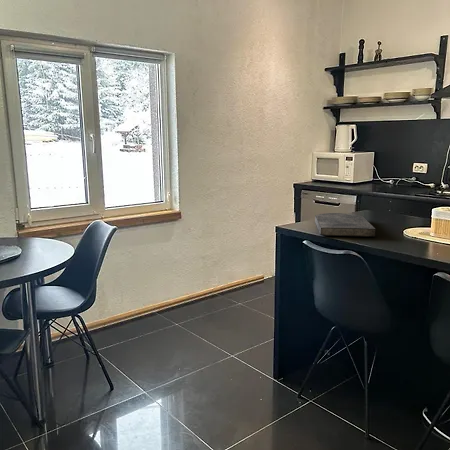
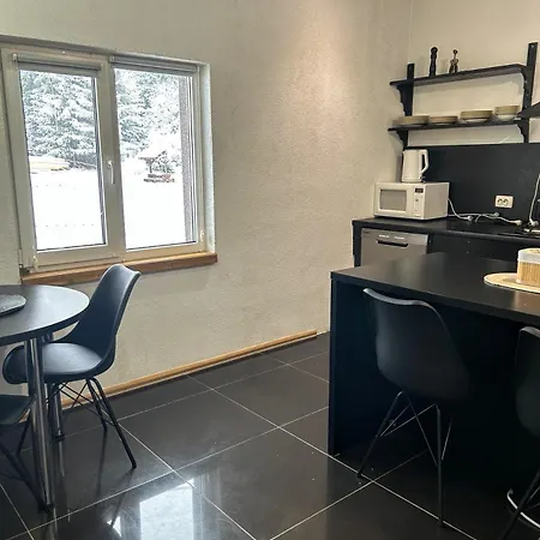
- cutting board [314,212,376,237]
